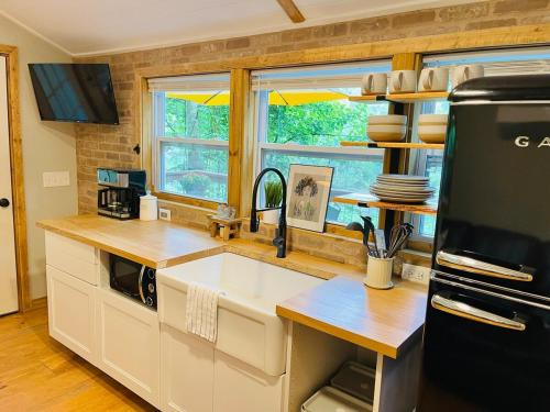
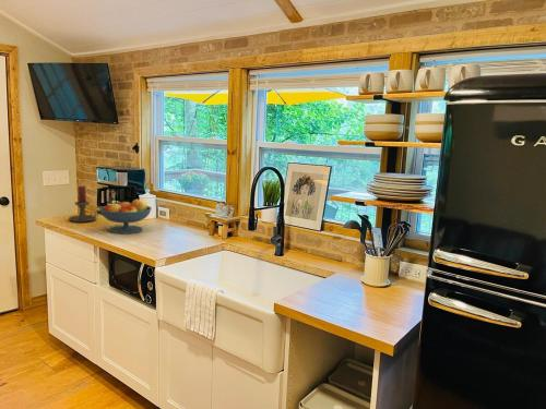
+ fruit bowl [98,197,153,234]
+ candle holder [68,184,99,224]
